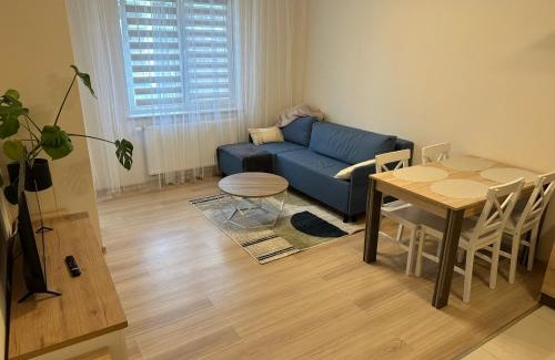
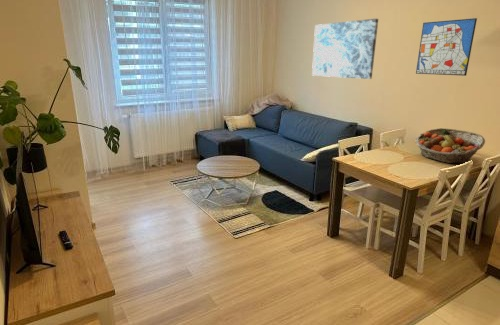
+ wall art [311,18,379,80]
+ fruit basket [415,127,486,164]
+ wall art [415,17,478,77]
